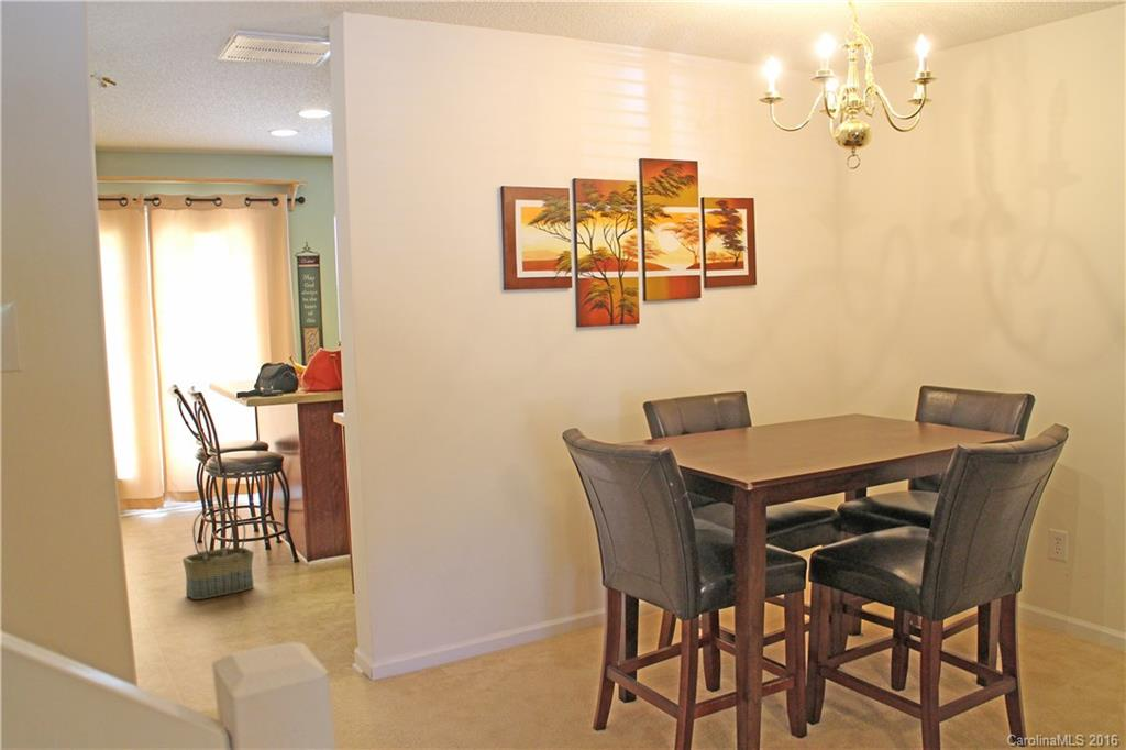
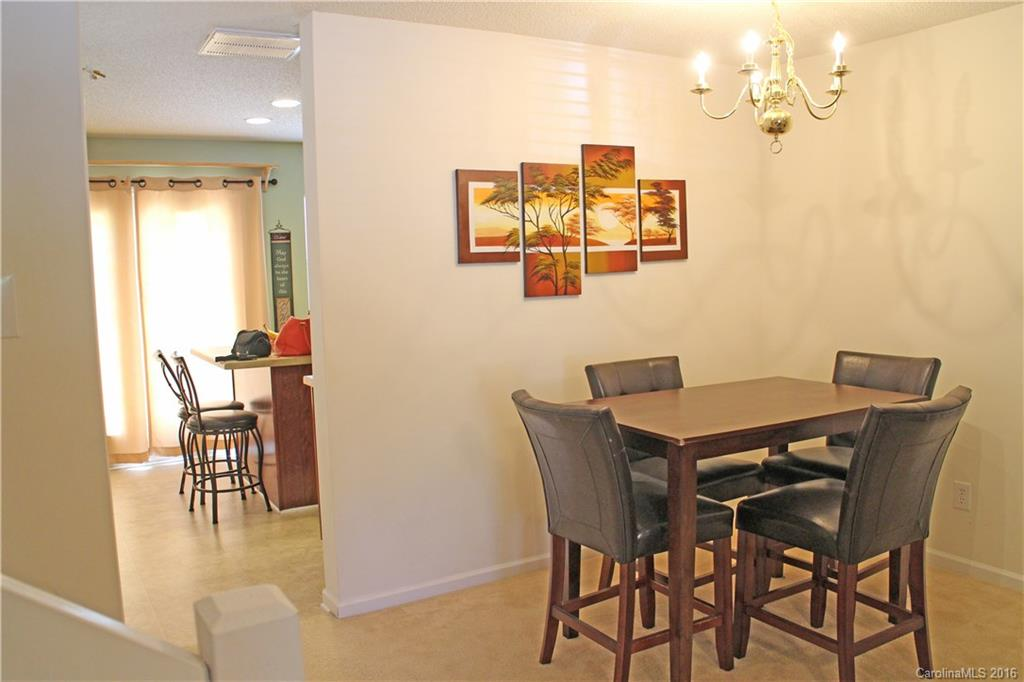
- basket [181,506,255,600]
